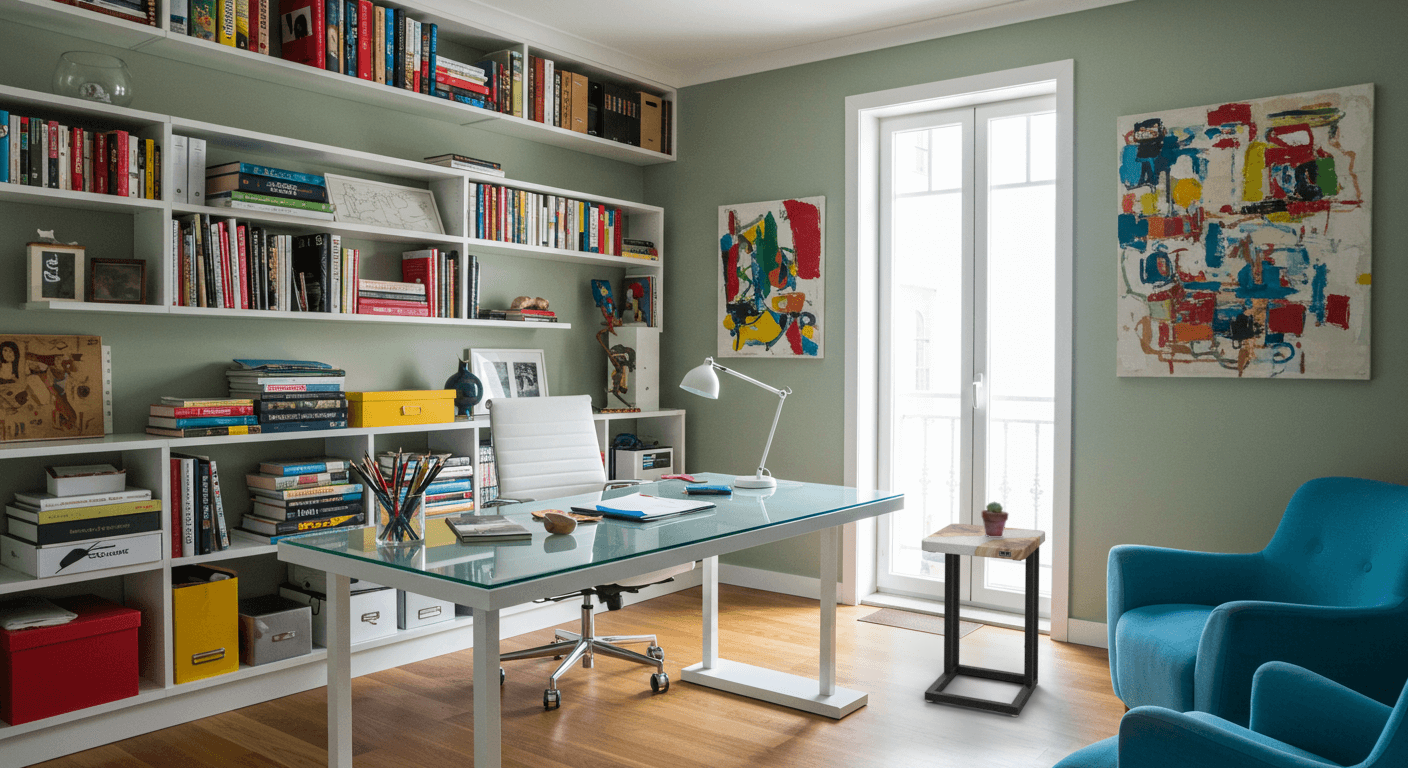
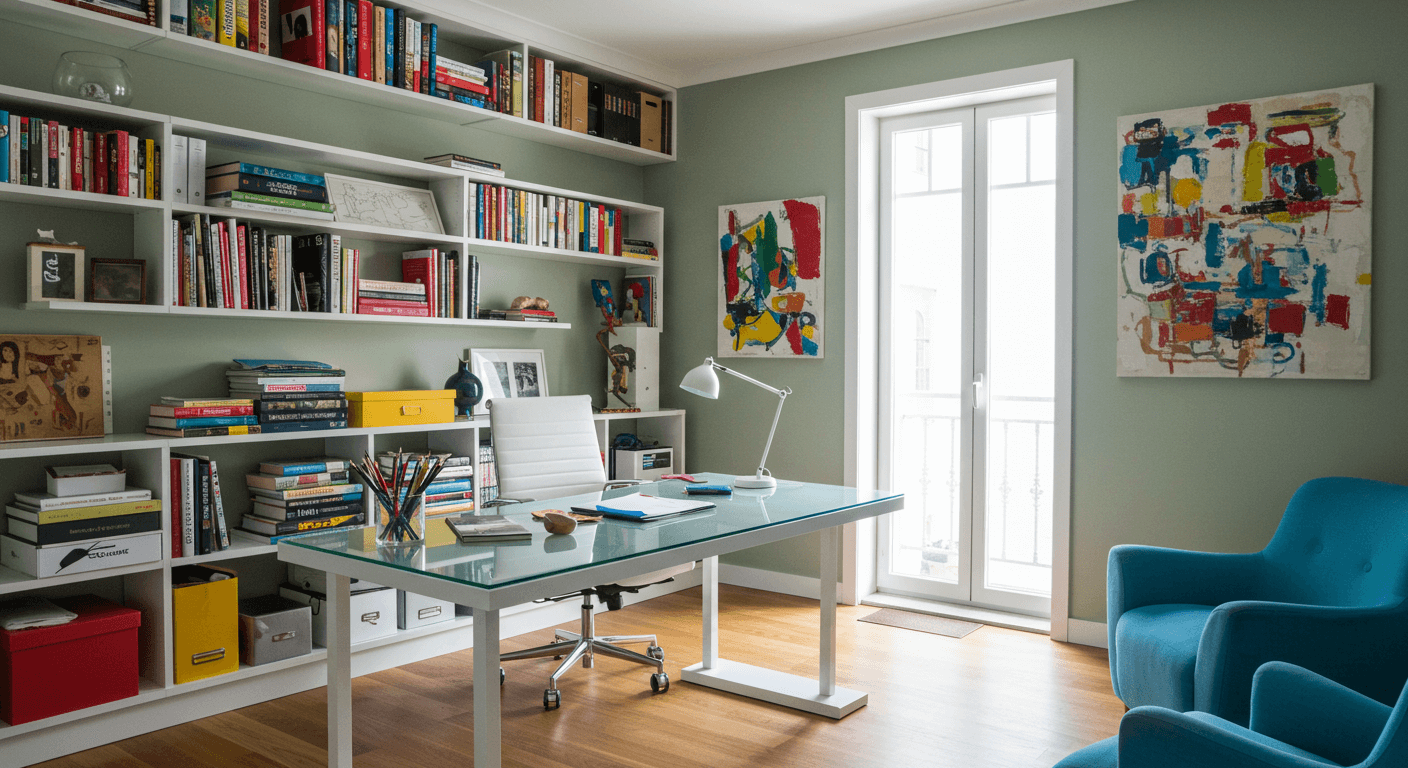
- side table [921,523,1046,718]
- potted succulent [980,501,1010,537]
